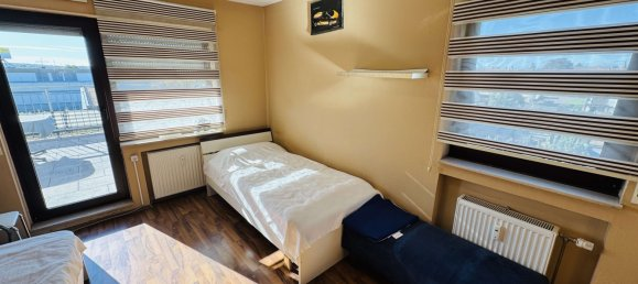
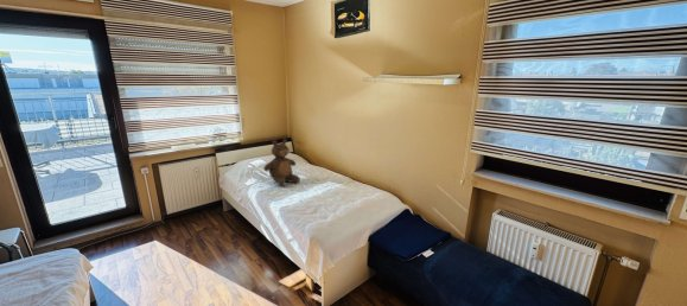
+ teddy bear [262,138,301,187]
